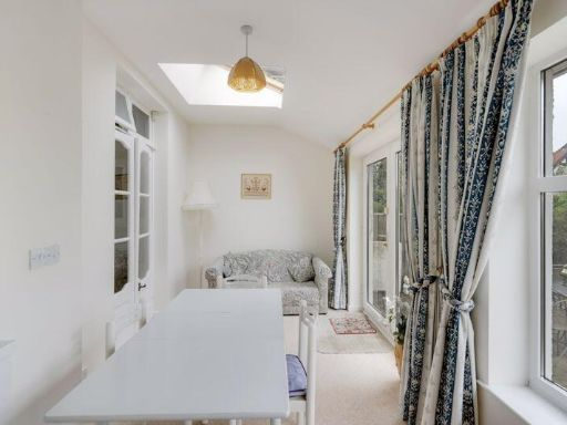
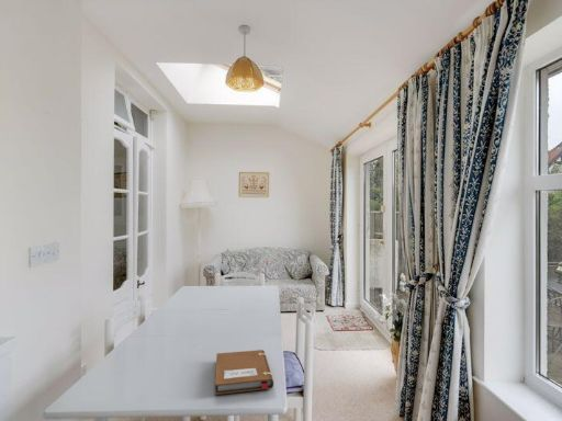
+ notebook [214,349,274,396]
